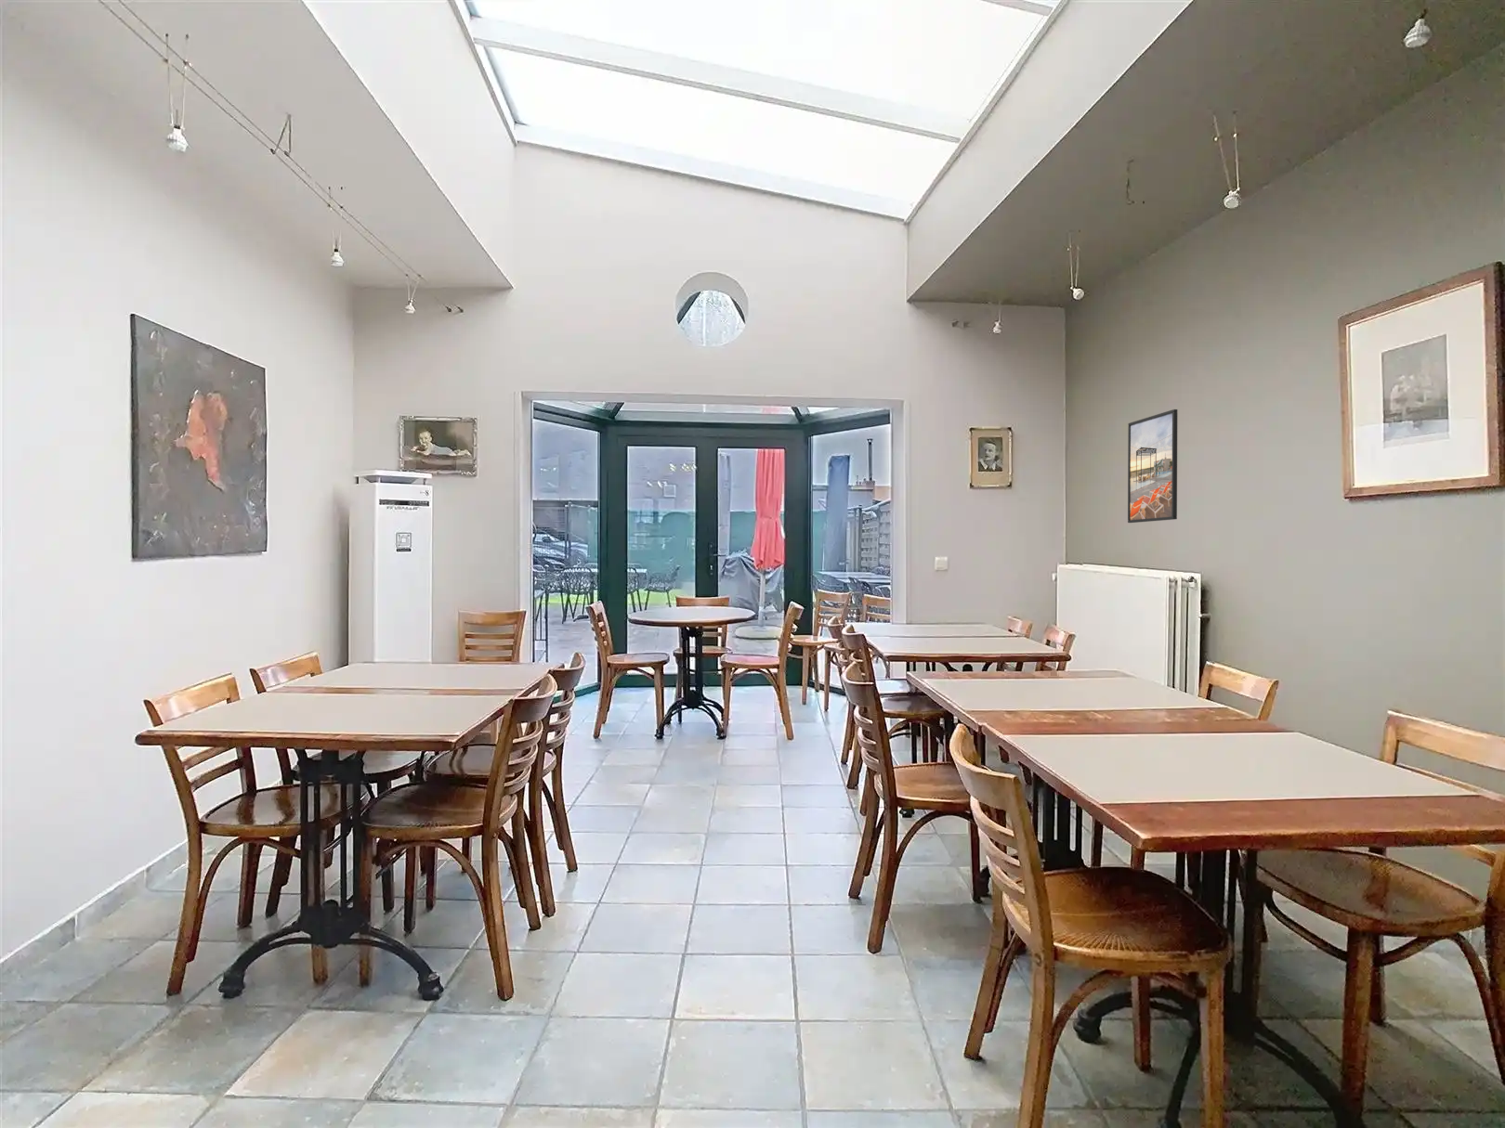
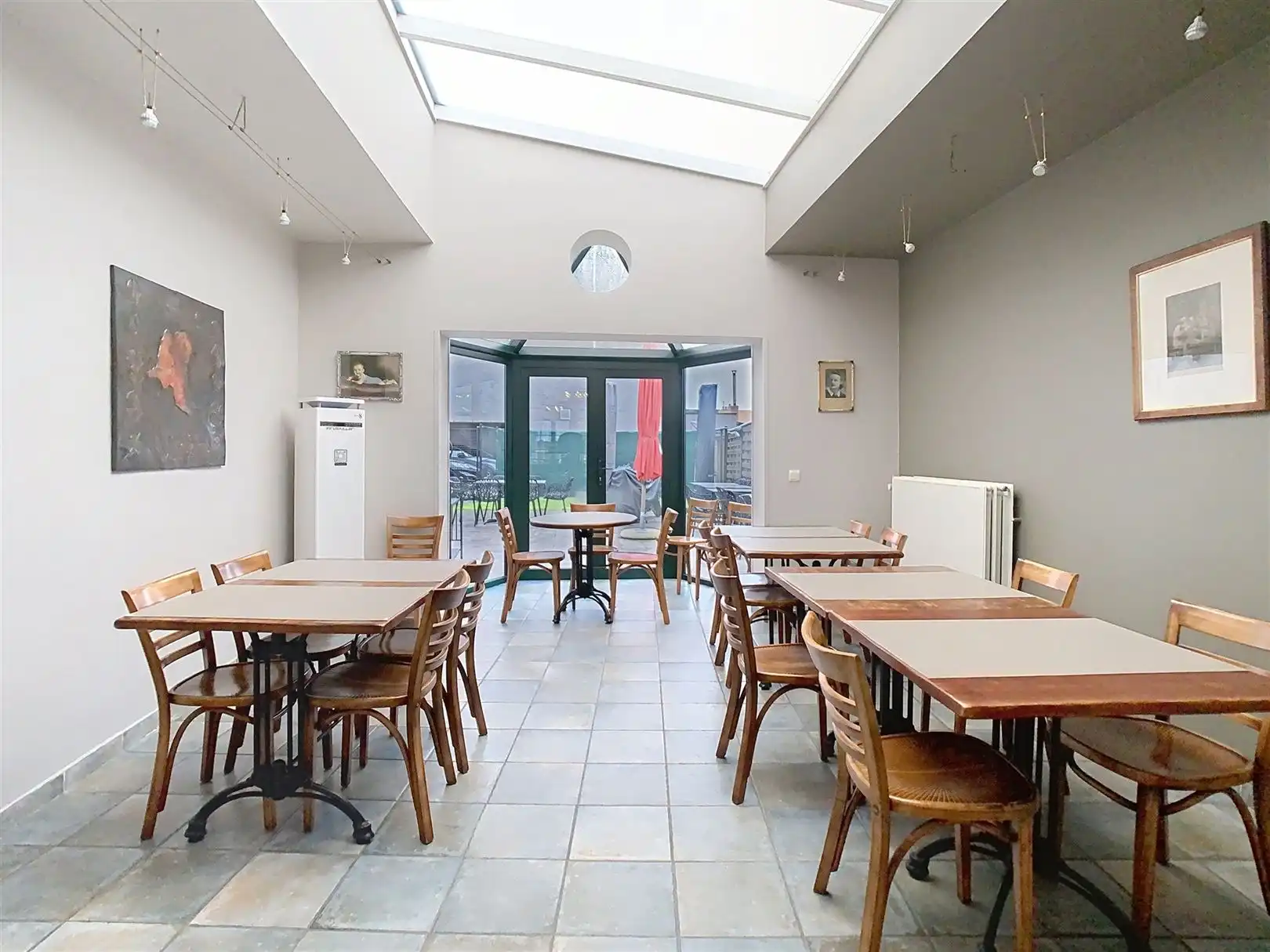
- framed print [1127,409,1178,524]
